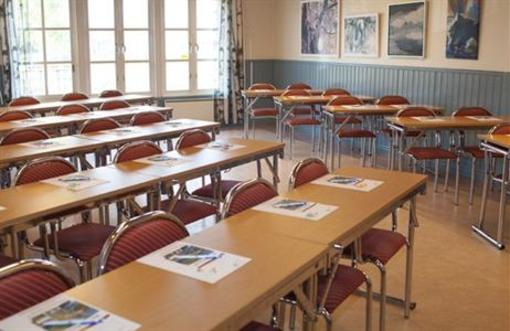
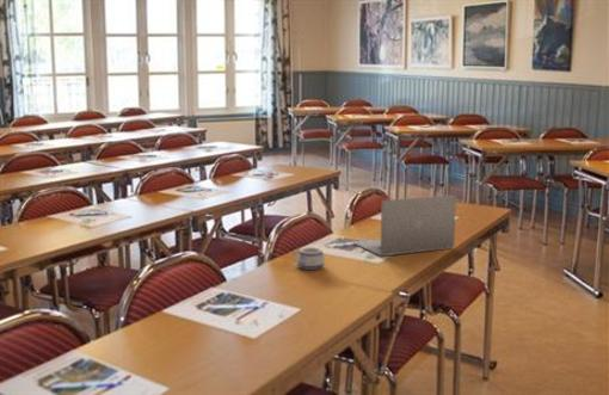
+ laptop [352,193,457,257]
+ mug [291,246,326,271]
